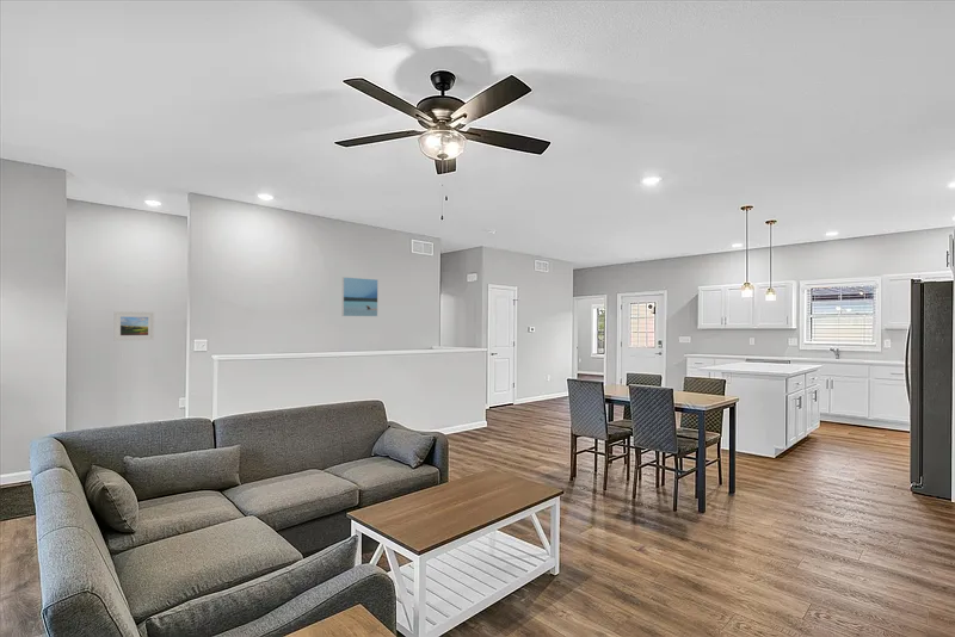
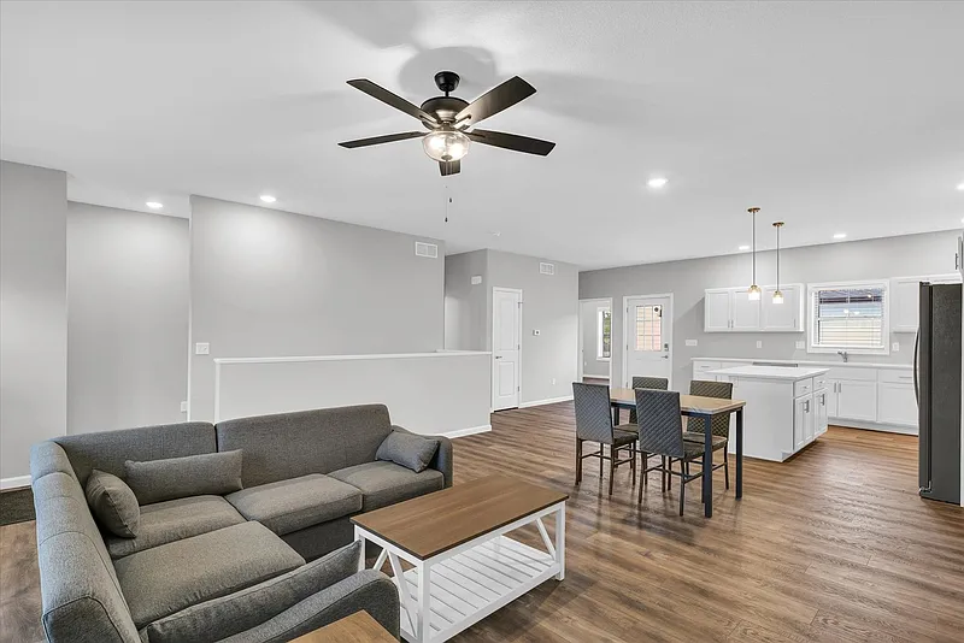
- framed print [341,276,380,317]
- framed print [112,310,155,342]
